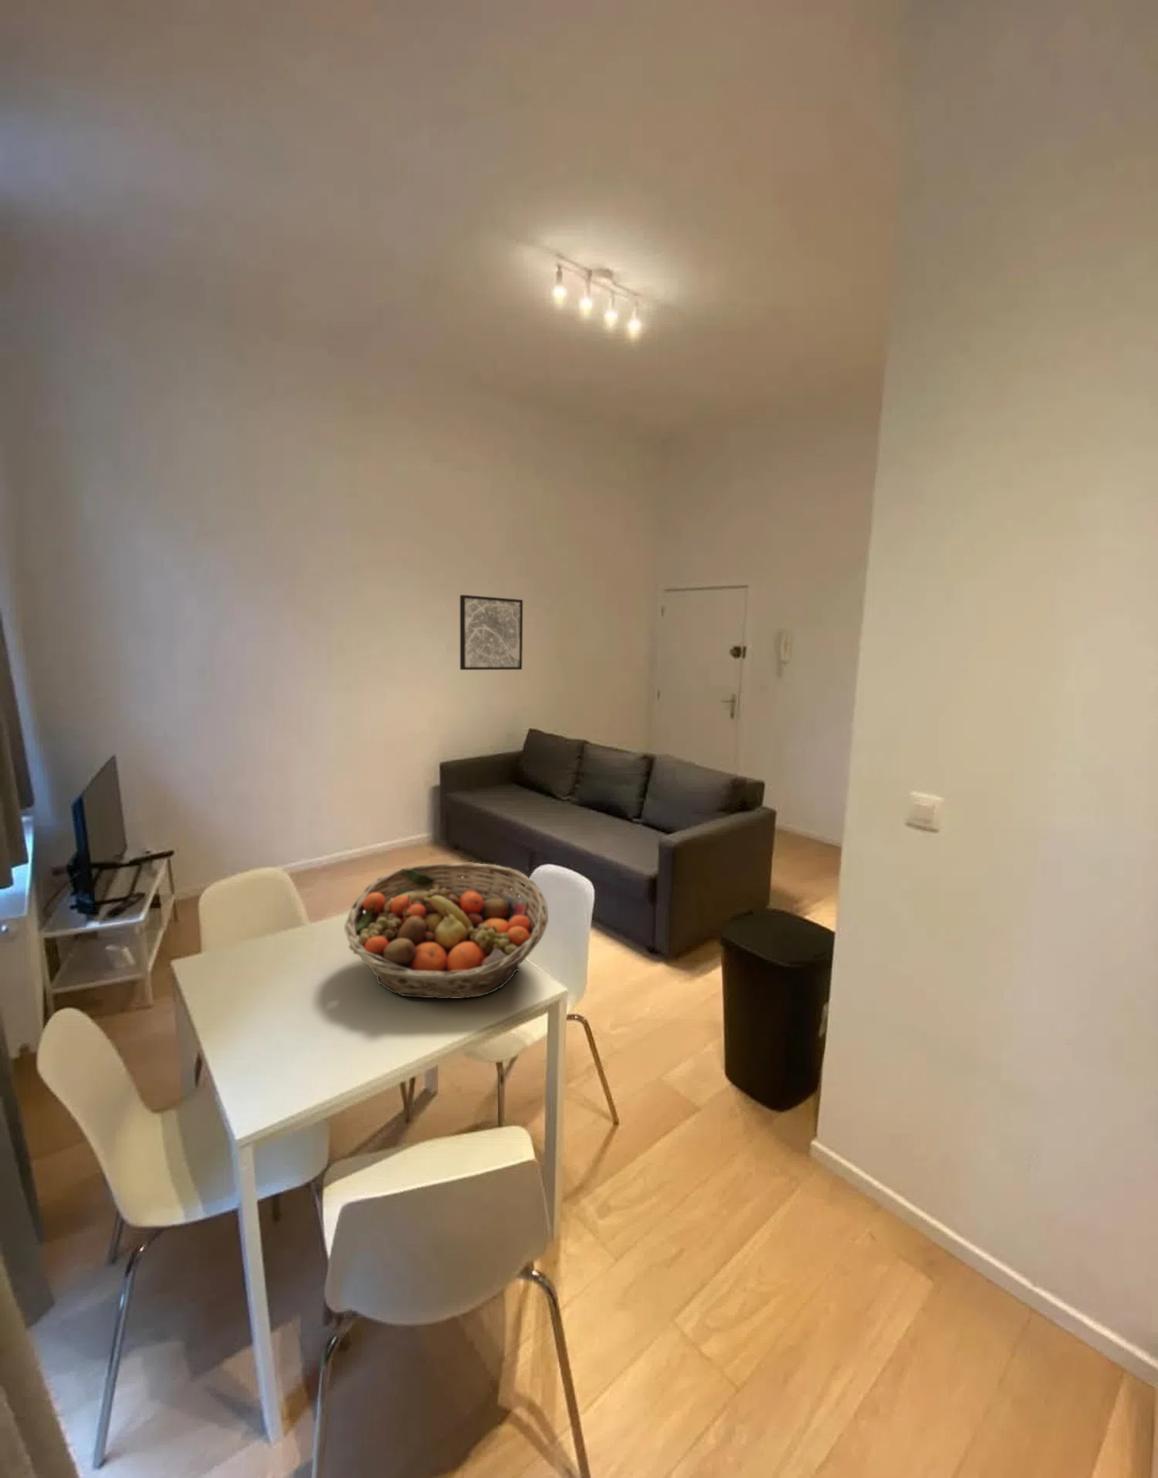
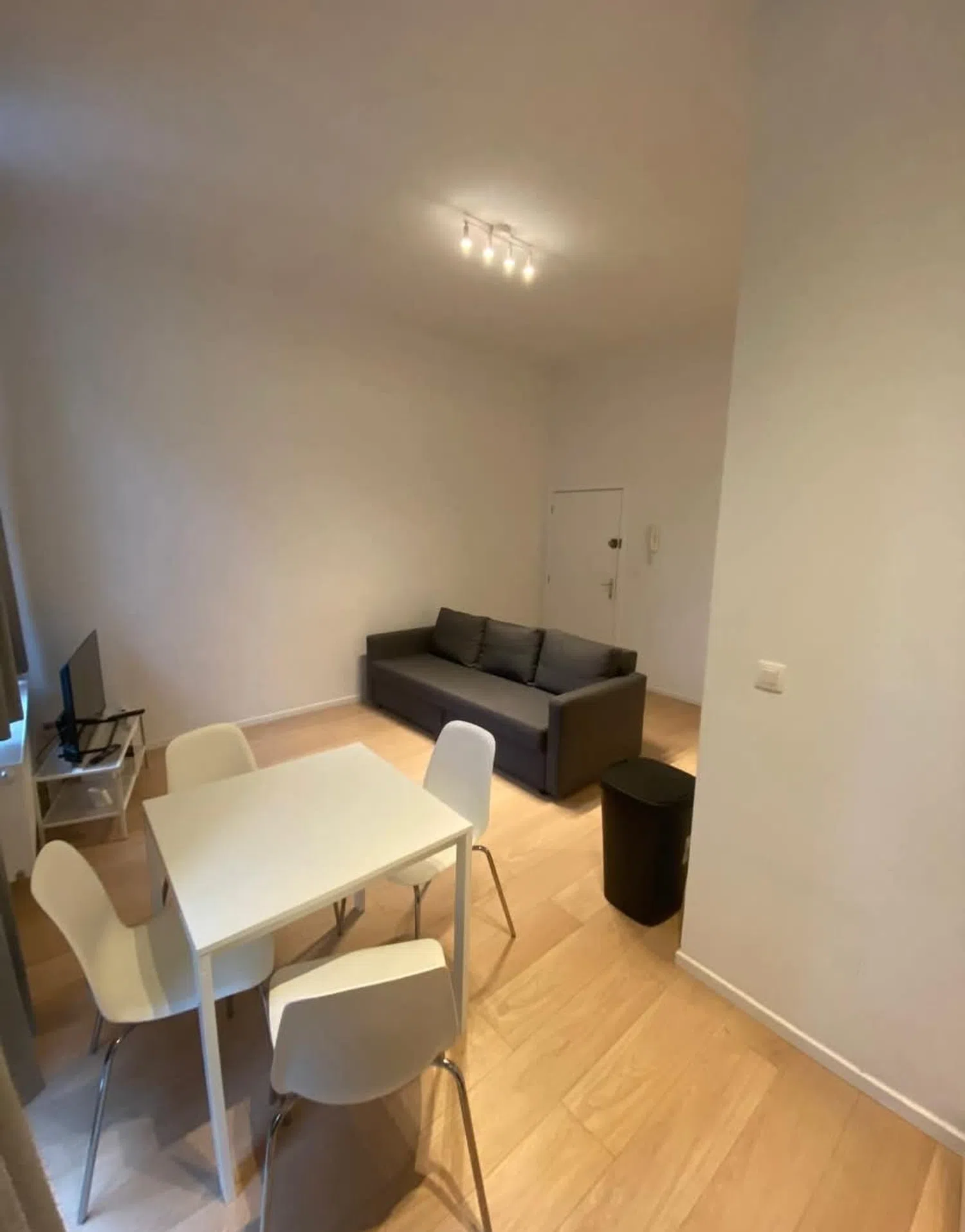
- fruit basket [343,861,548,999]
- wall art [460,594,523,671]
